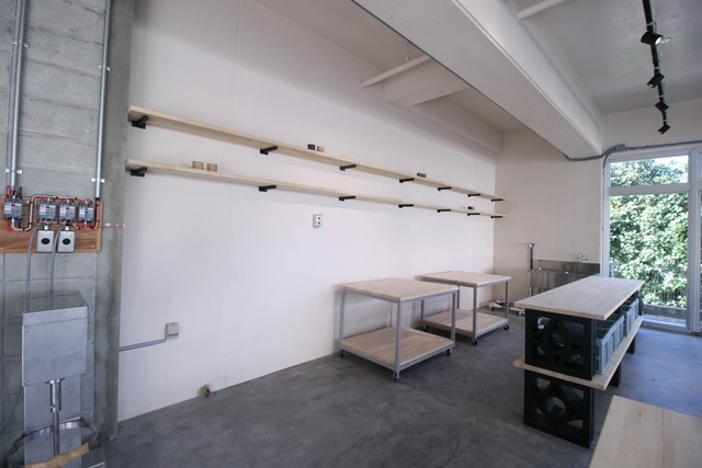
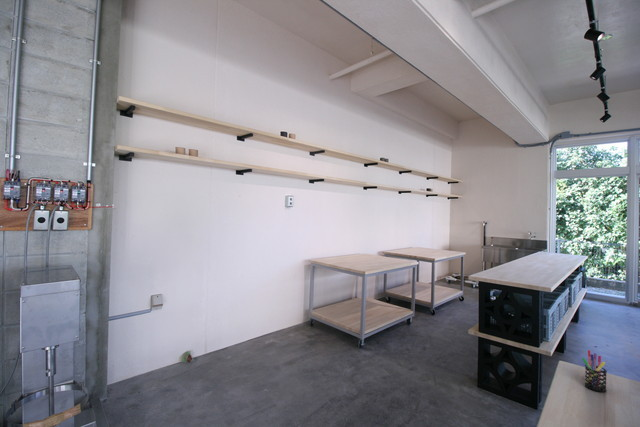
+ pen holder [581,349,608,393]
